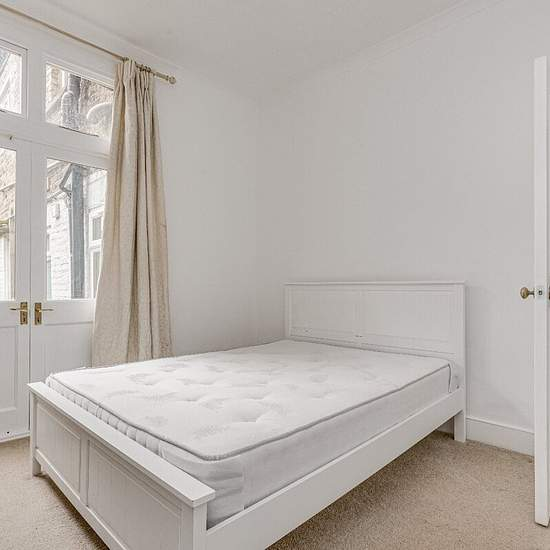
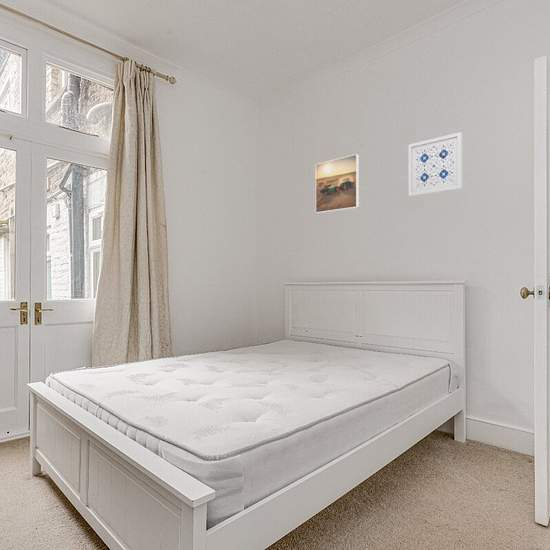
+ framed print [315,153,360,214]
+ wall art [407,131,464,197]
